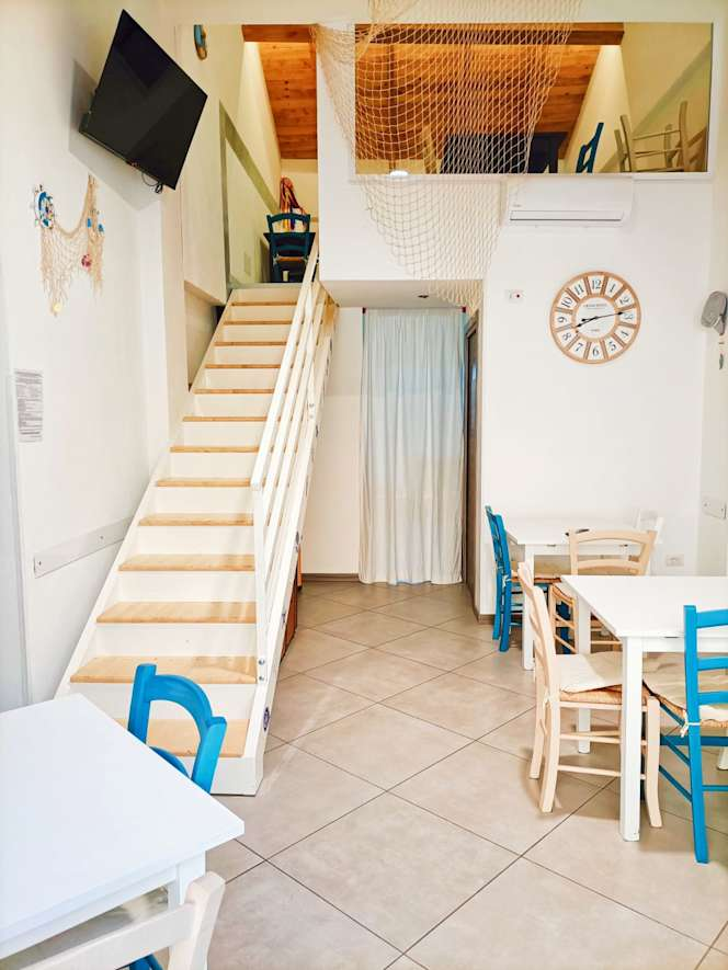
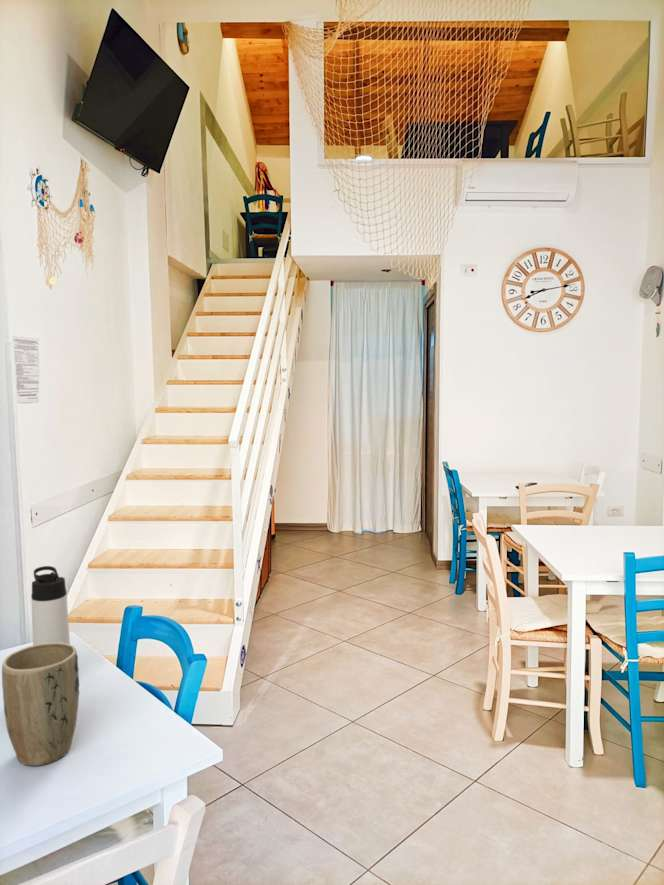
+ plant pot [1,642,80,767]
+ thermos bottle [30,565,71,646]
